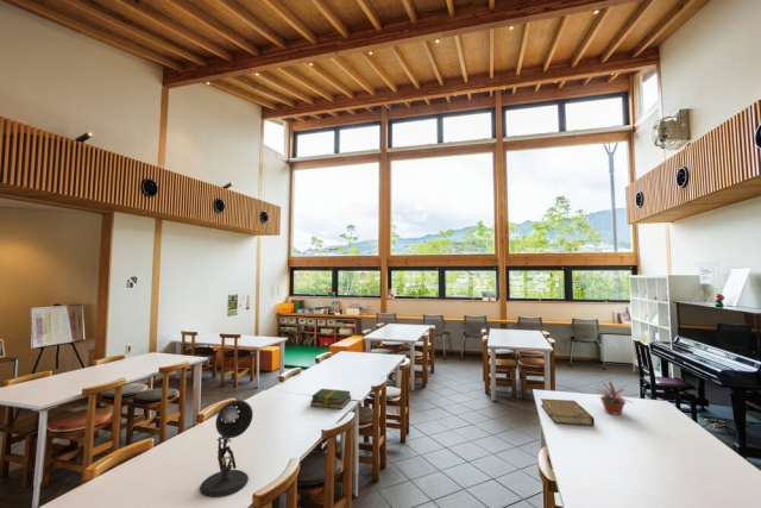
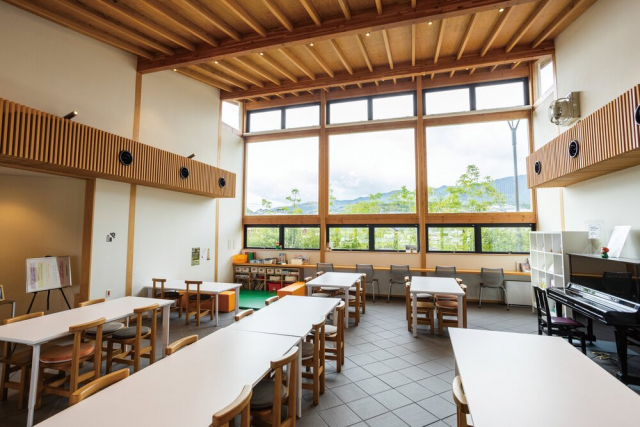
- potted plant [596,378,635,416]
- book [309,388,352,410]
- desk lamp [199,399,254,497]
- book [540,397,596,427]
